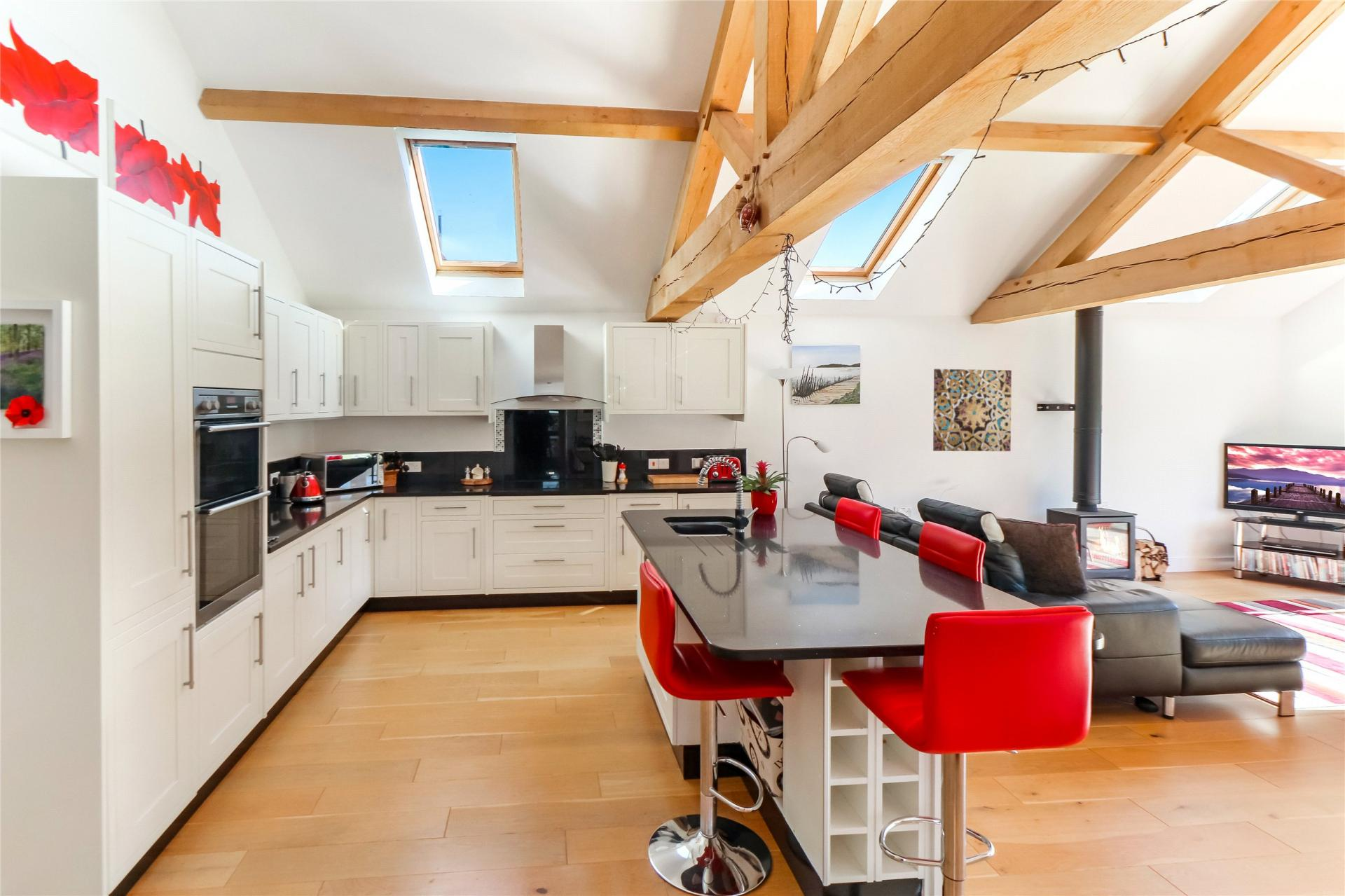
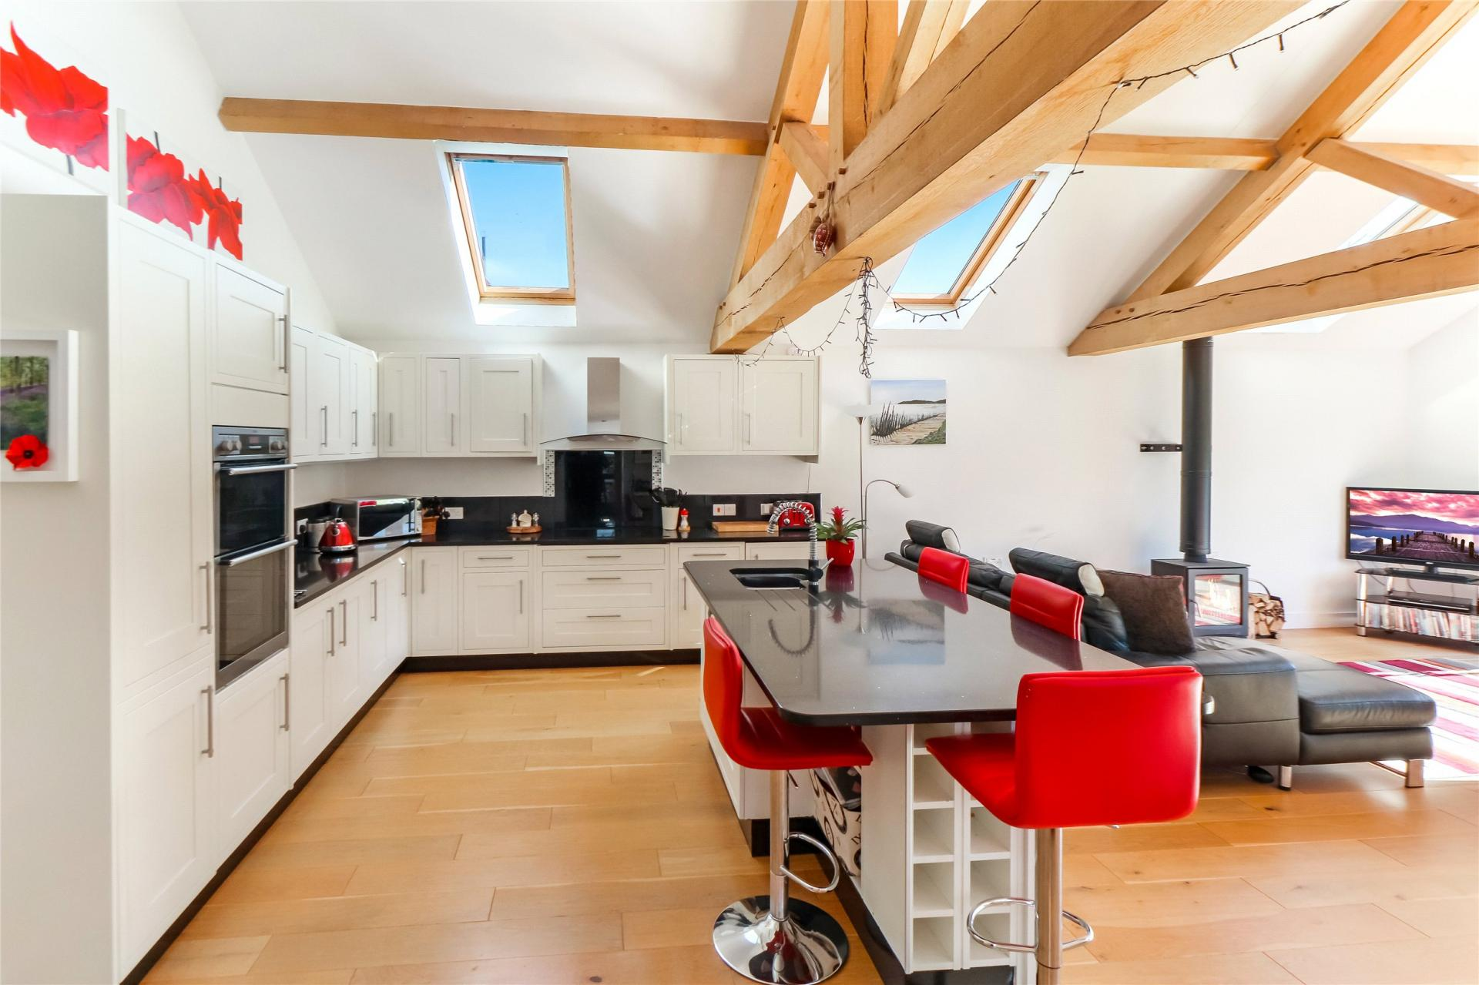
- wall art [932,368,1012,452]
